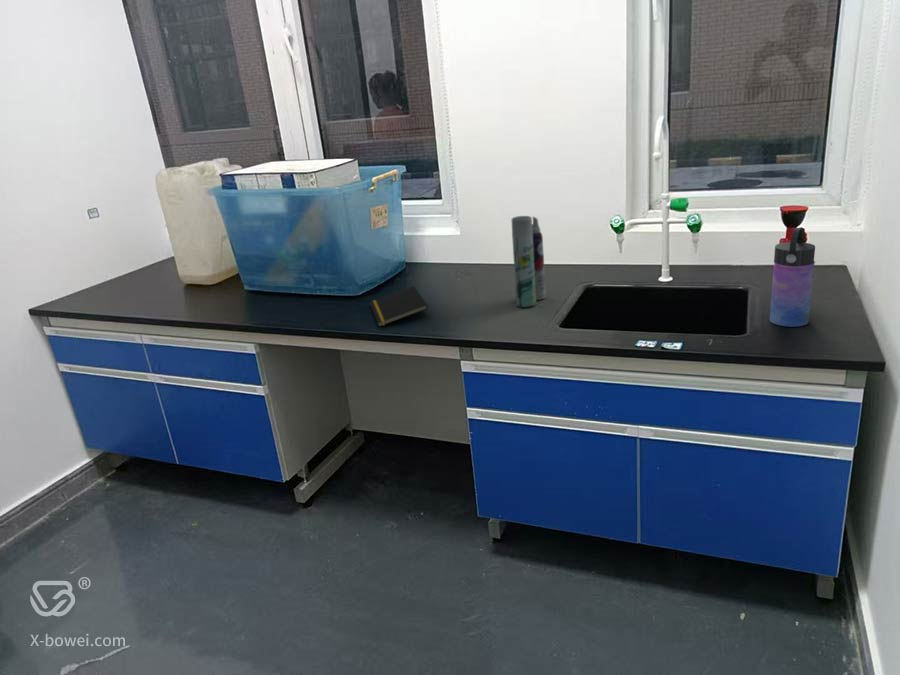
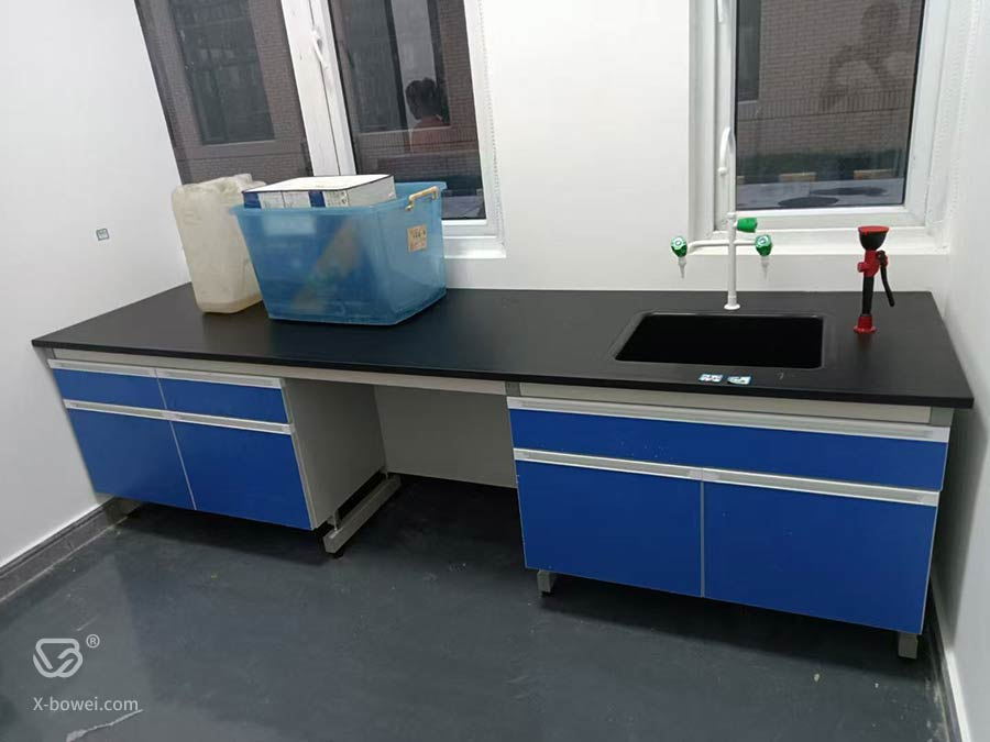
- water bottle [769,227,816,328]
- aerosol can [511,215,547,308]
- notepad [368,285,429,328]
